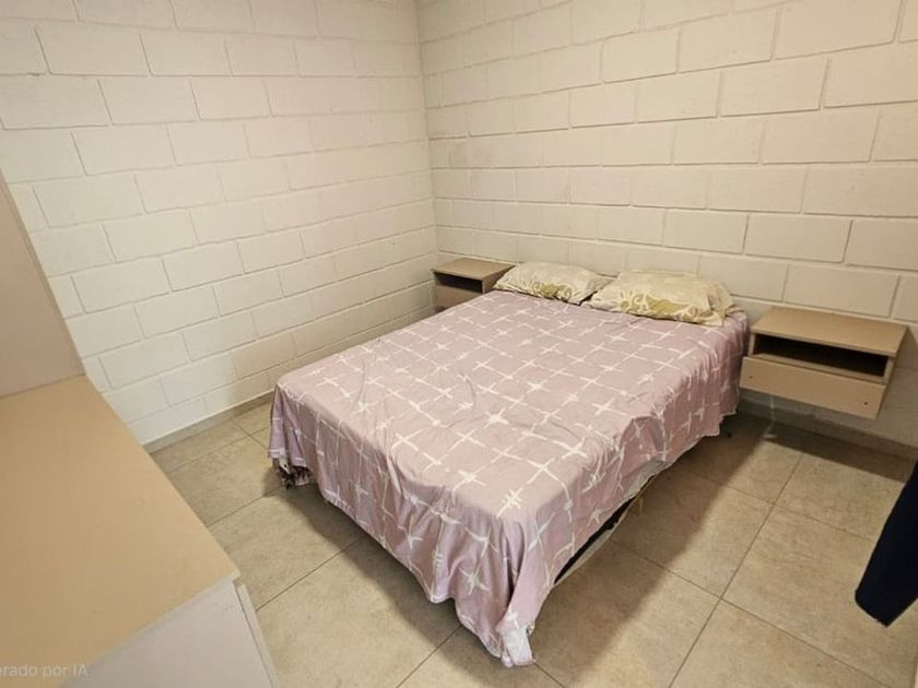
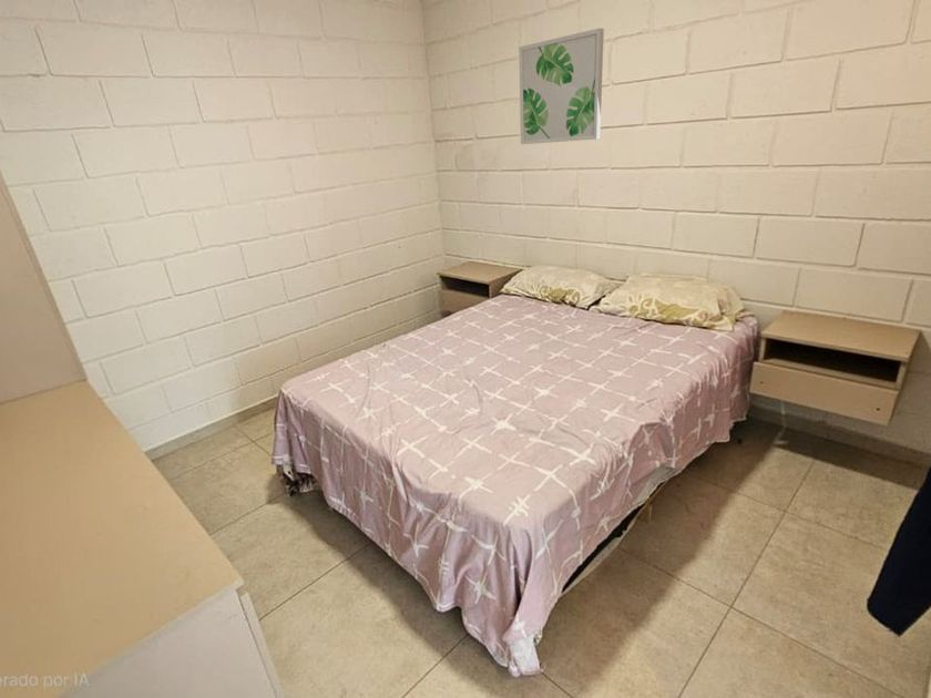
+ wall art [518,27,605,145]
